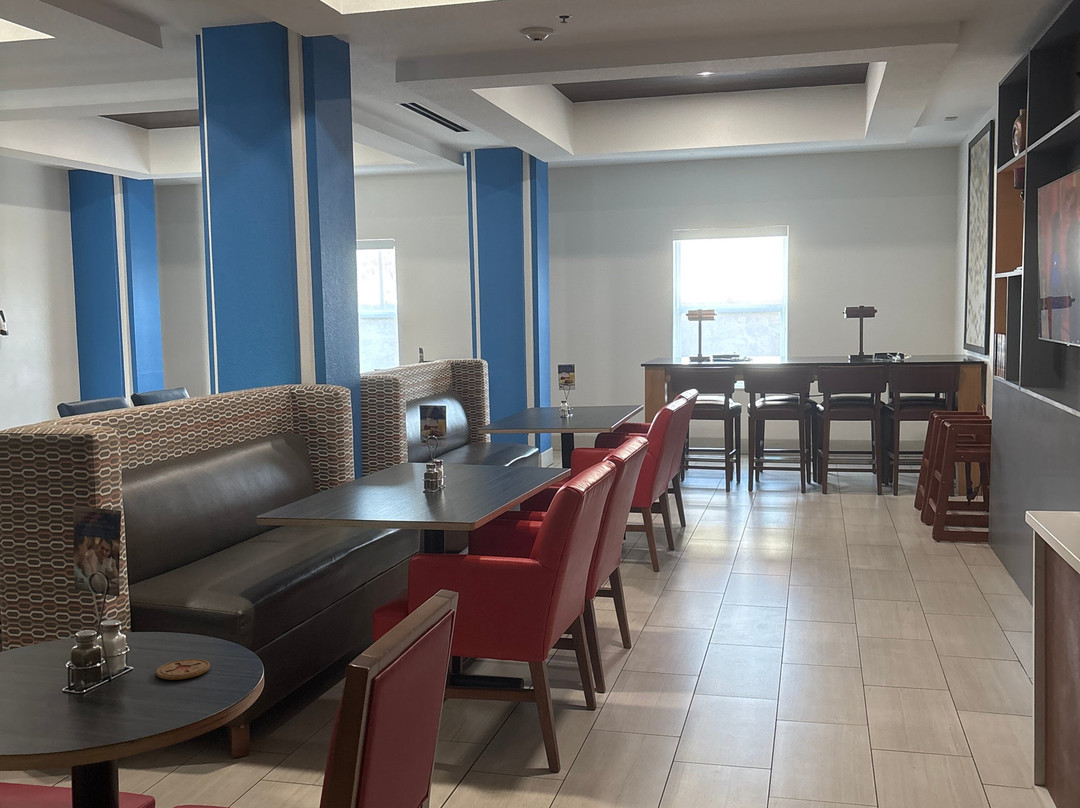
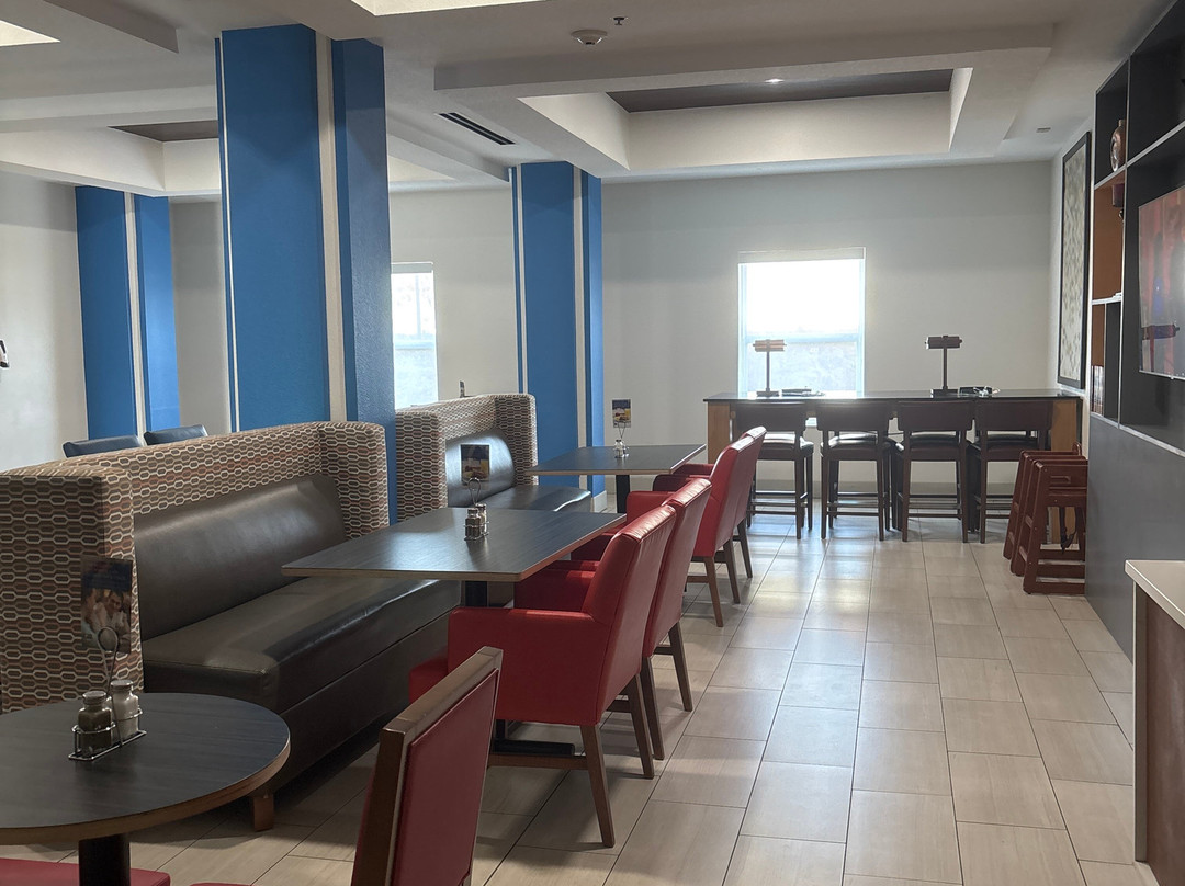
- coaster [155,658,211,681]
